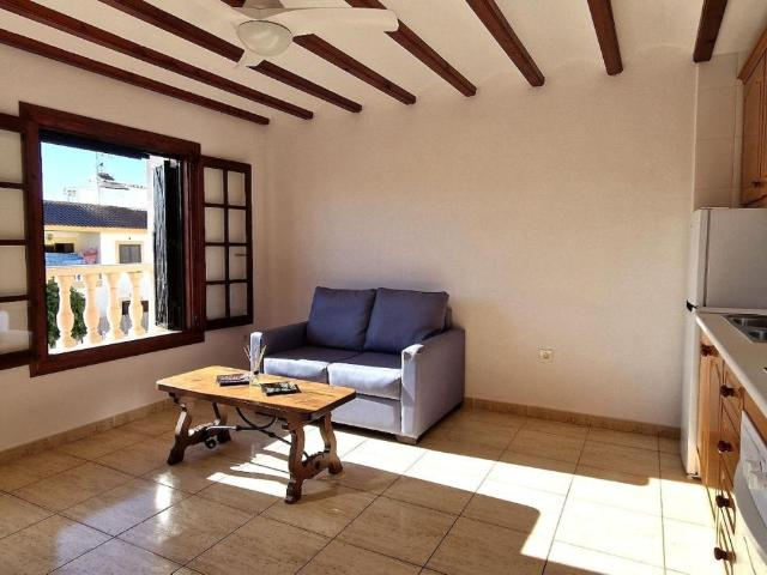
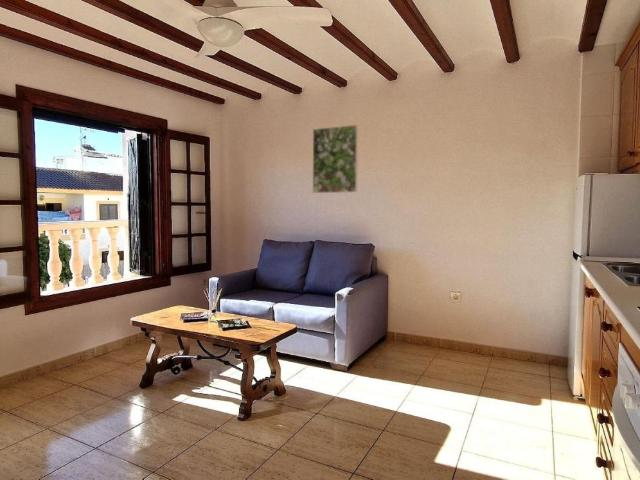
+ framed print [312,124,359,194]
